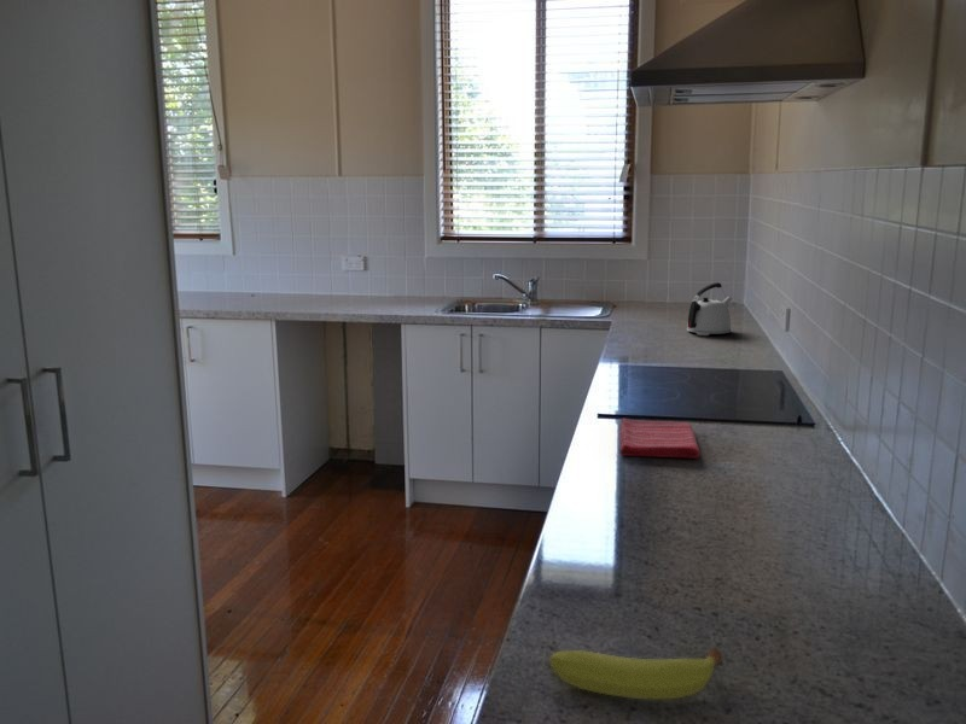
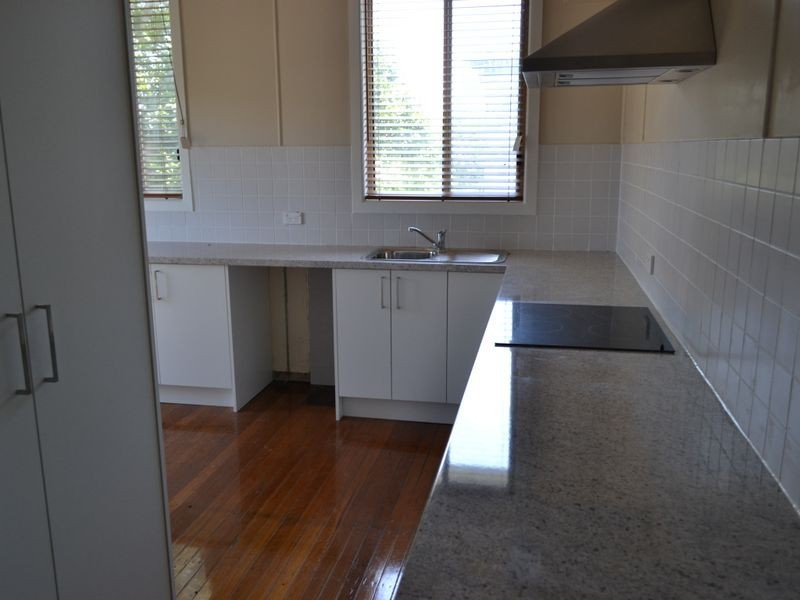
- dish towel [618,418,702,460]
- fruit [548,647,724,701]
- kettle [686,281,733,337]
